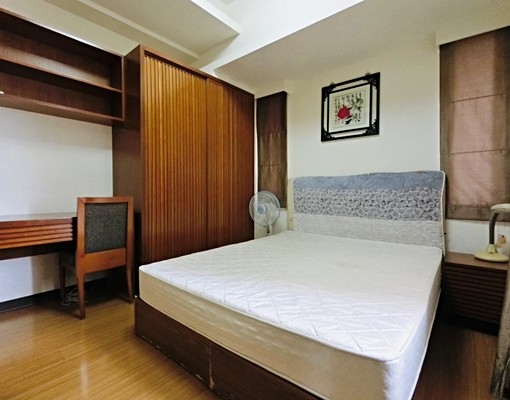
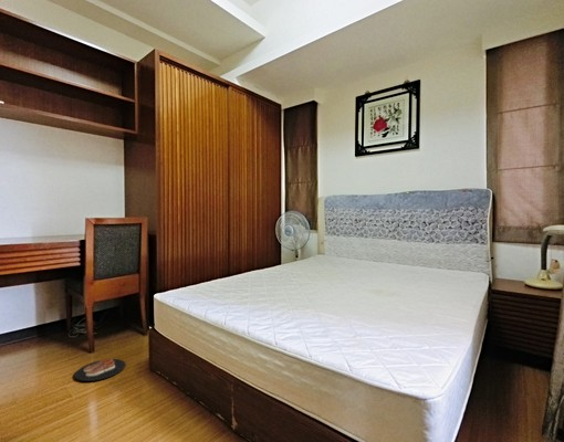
+ slippers [73,358,127,382]
